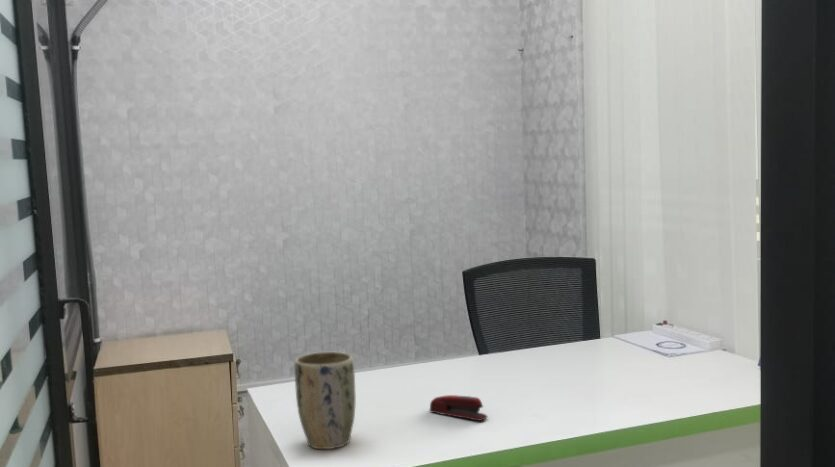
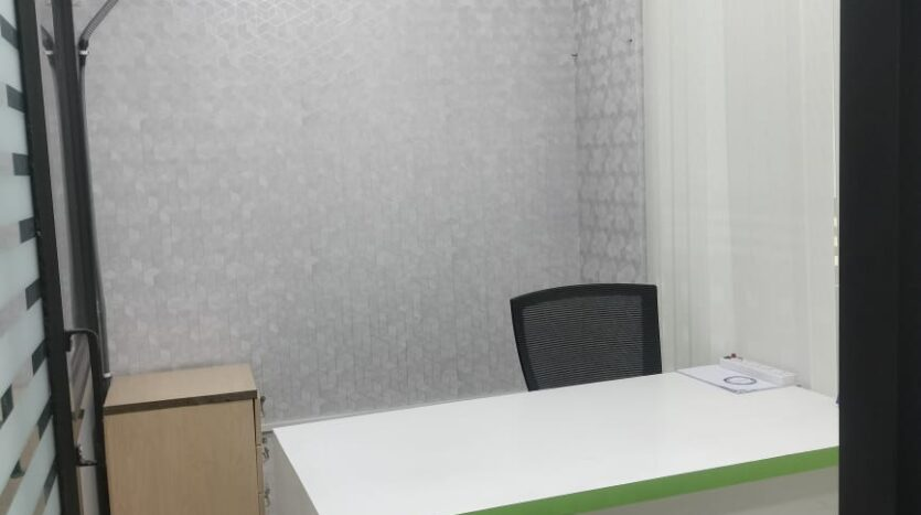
- plant pot [294,351,357,450]
- stapler [428,394,489,422]
